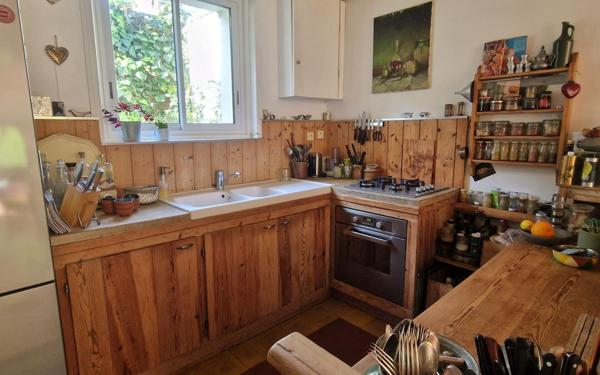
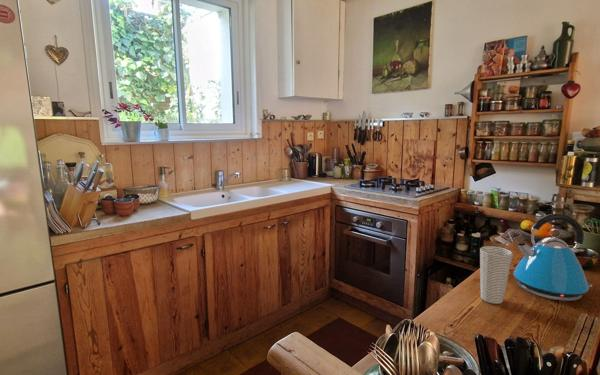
+ cup [479,245,514,305]
+ kettle [512,213,593,302]
